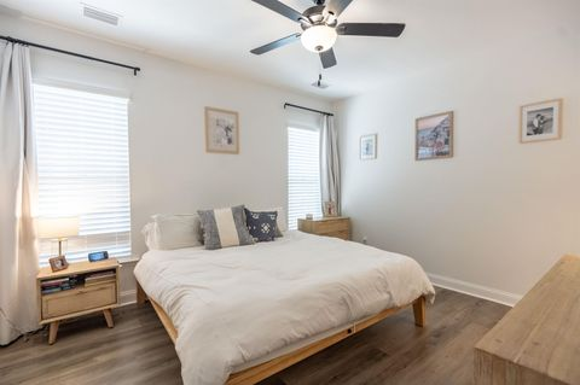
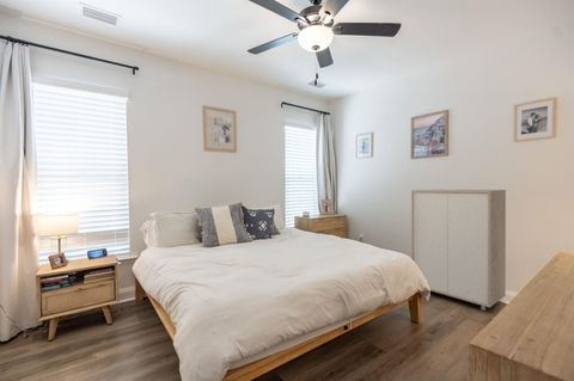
+ storage cabinet [410,189,507,312]
